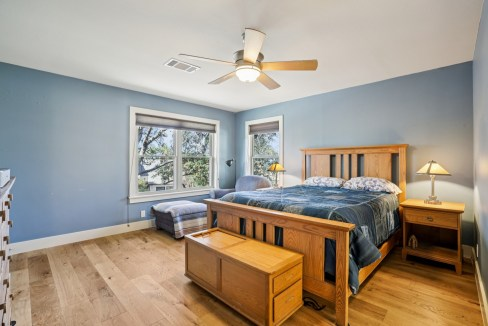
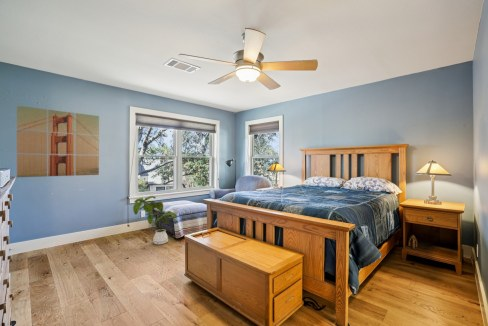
+ house plant [132,195,178,245]
+ wall art [16,105,100,178]
